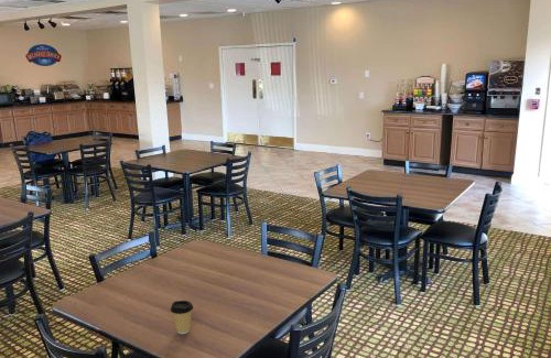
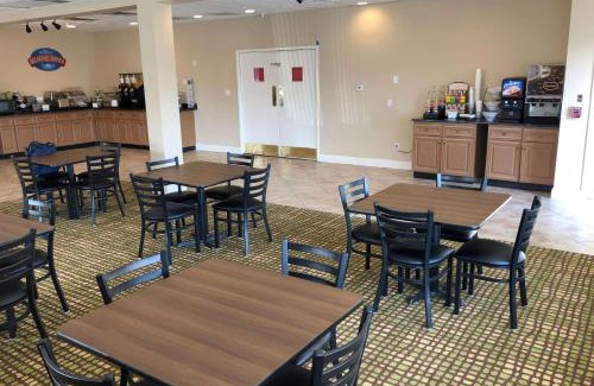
- coffee cup [170,300,194,335]
